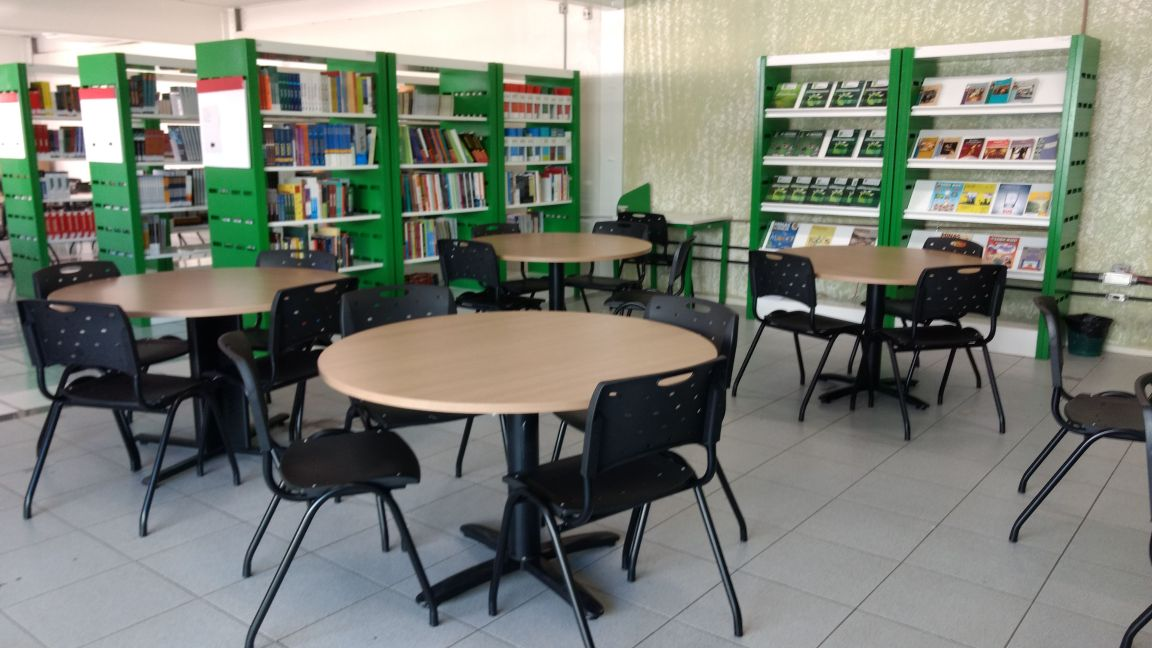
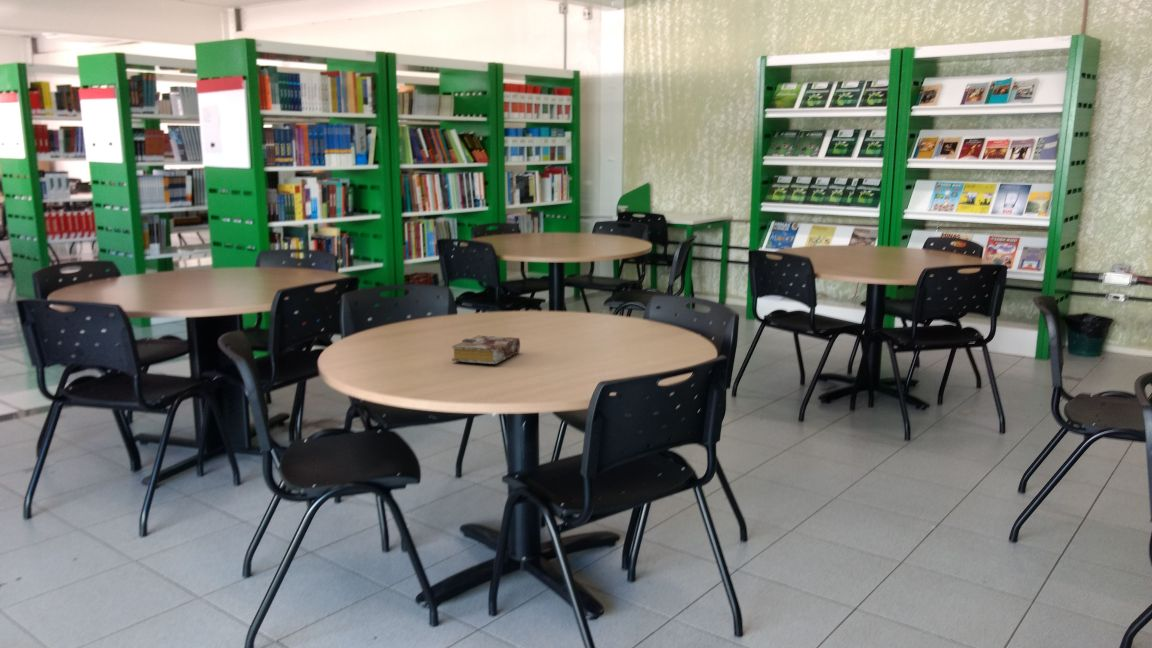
+ book [451,335,521,365]
